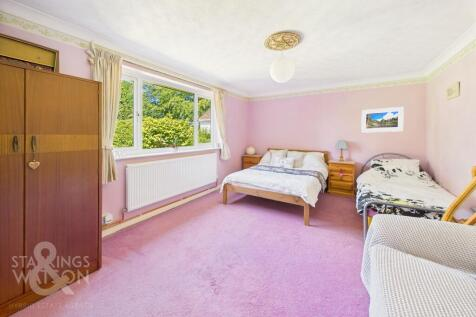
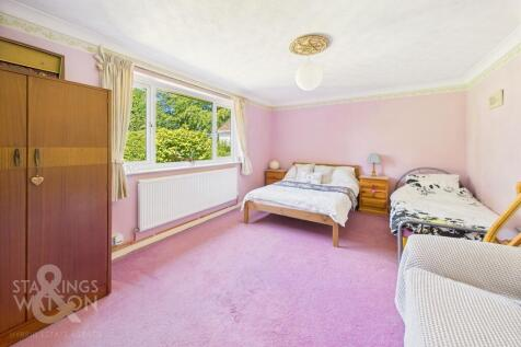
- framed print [360,106,405,134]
